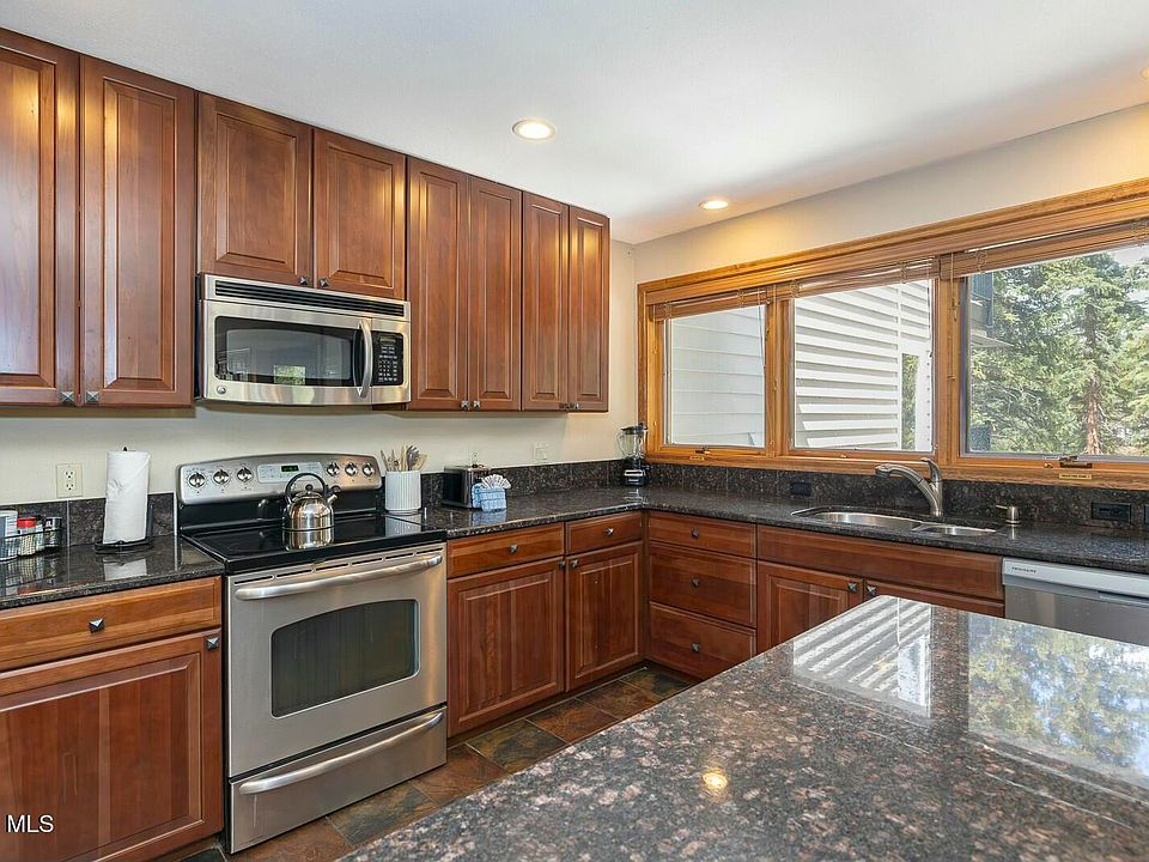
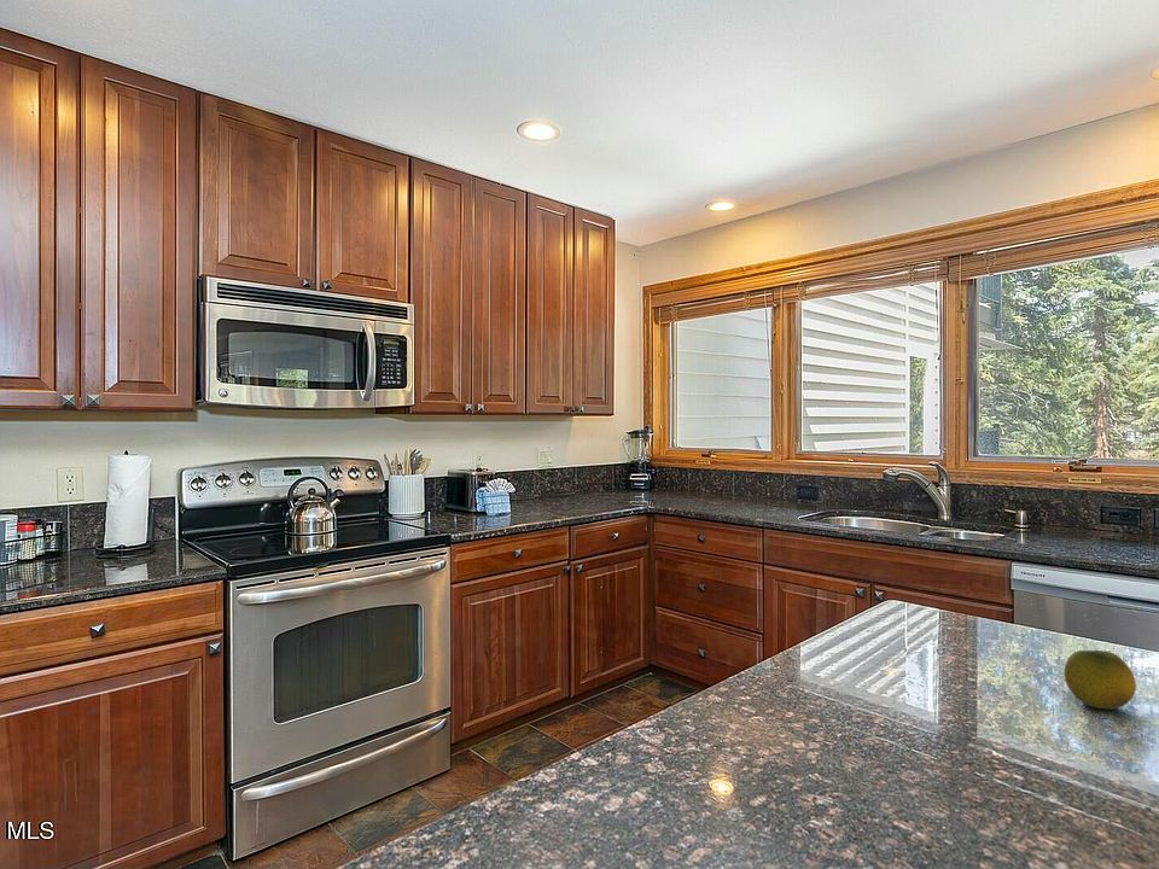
+ fruit [1062,649,1137,710]
